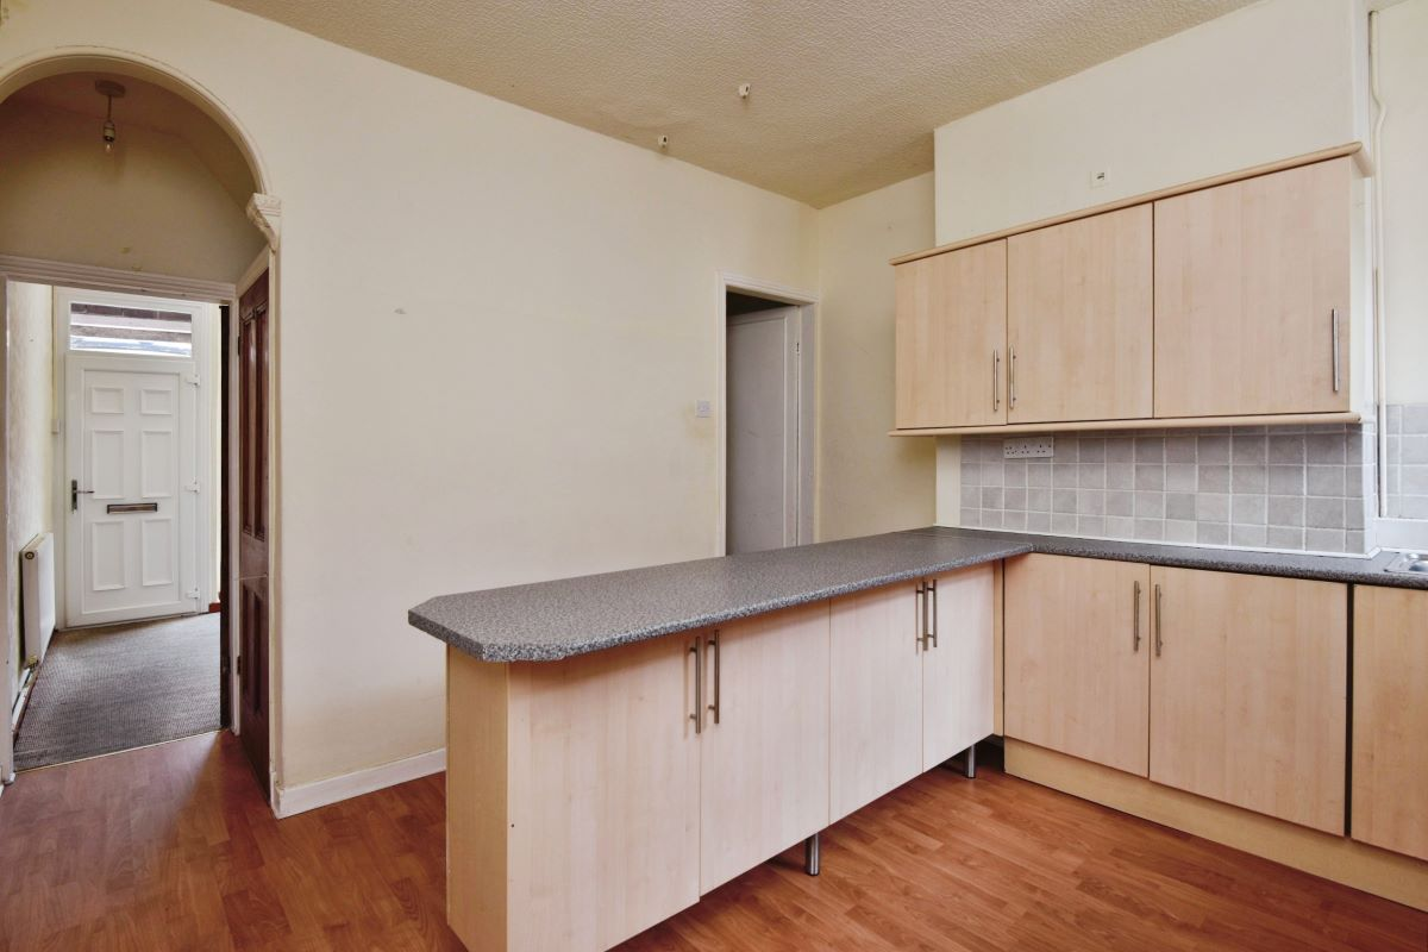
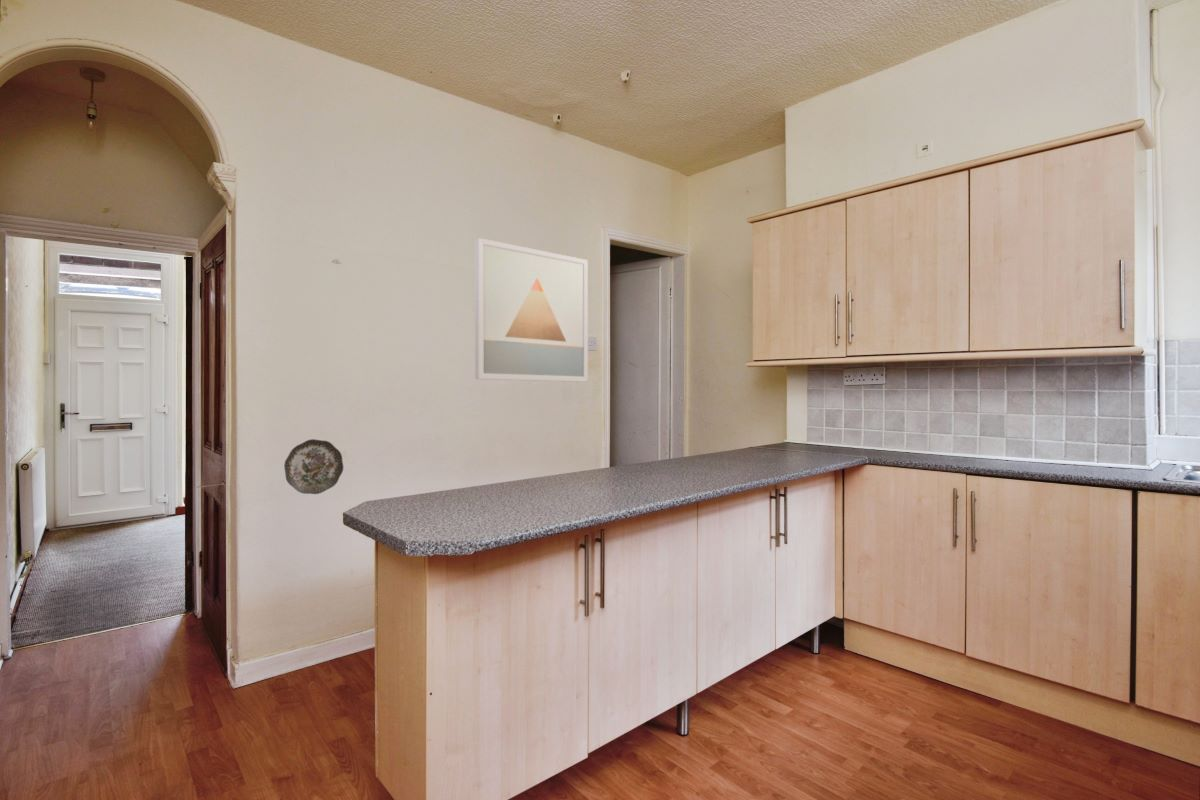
+ decorative plate [283,438,344,495]
+ wall art [474,237,589,383]
